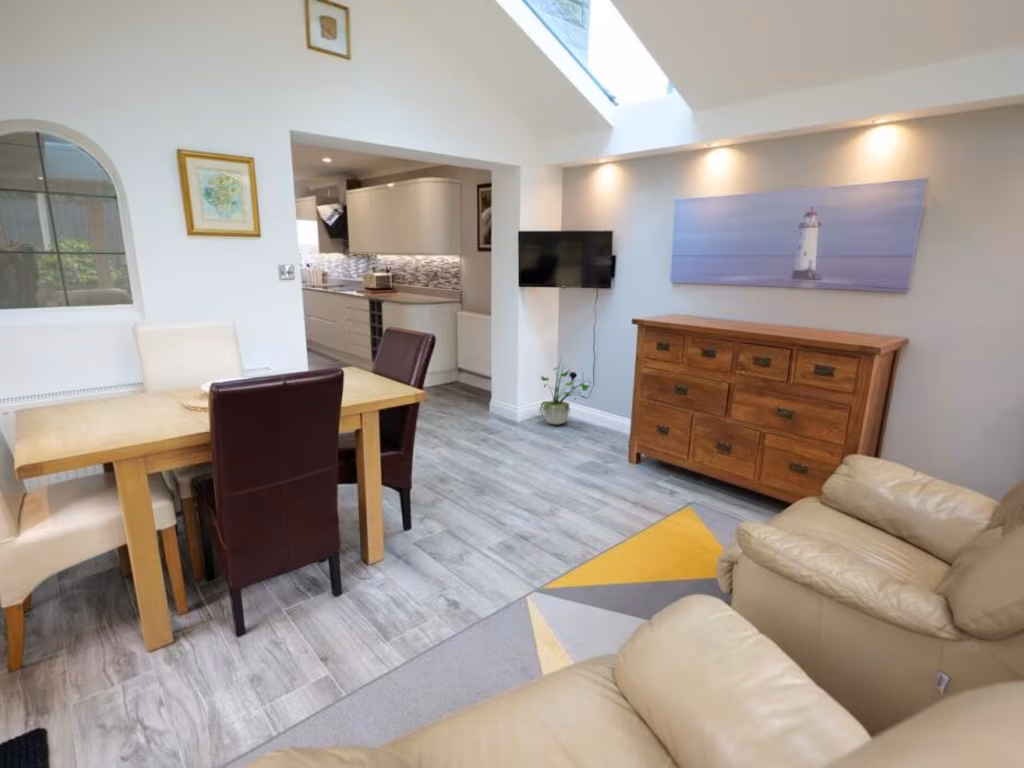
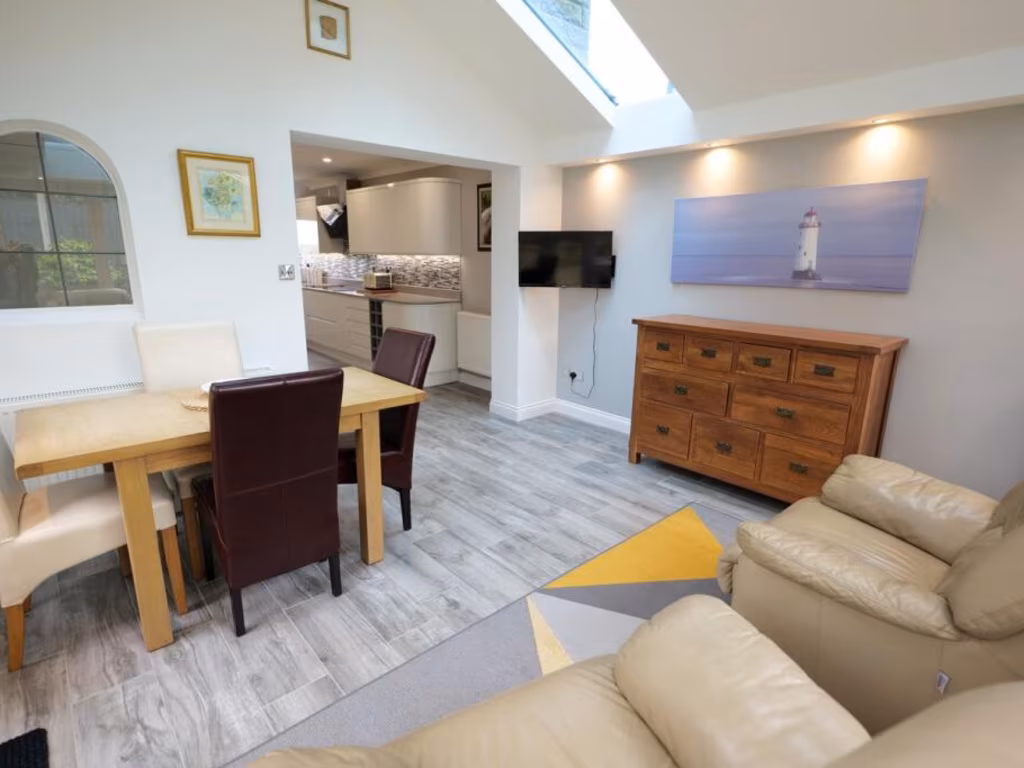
- potted plant [538,358,593,426]
